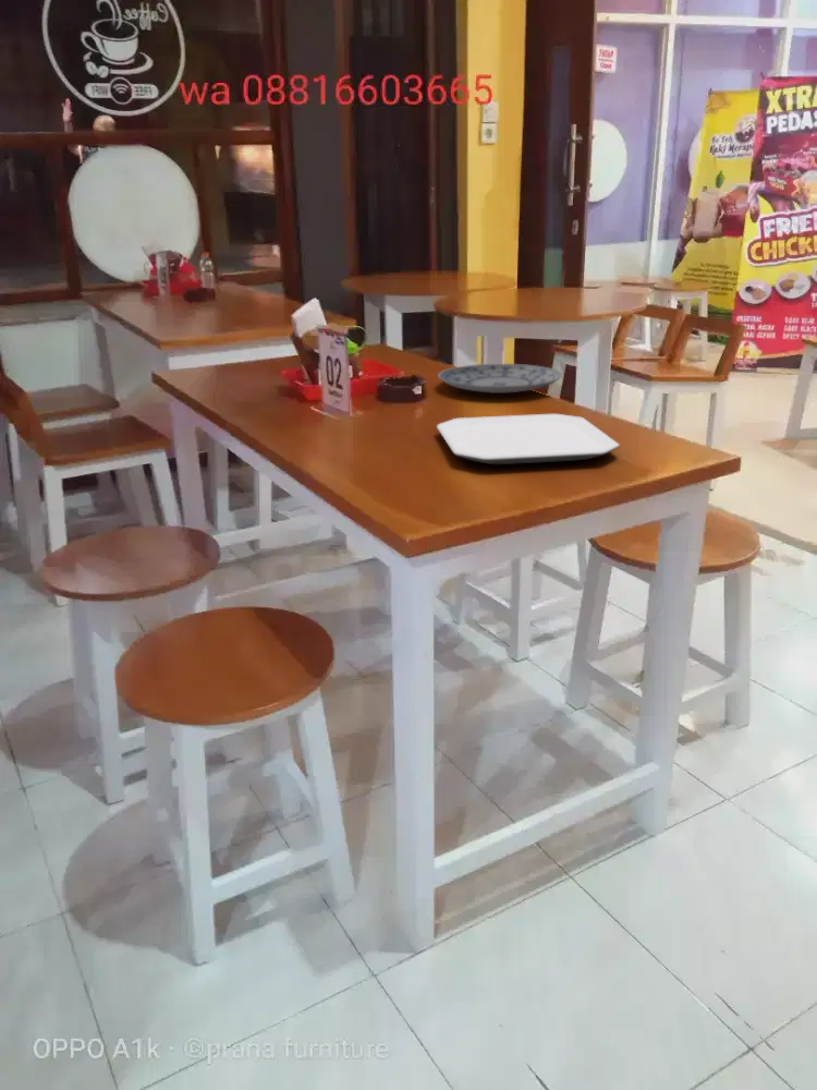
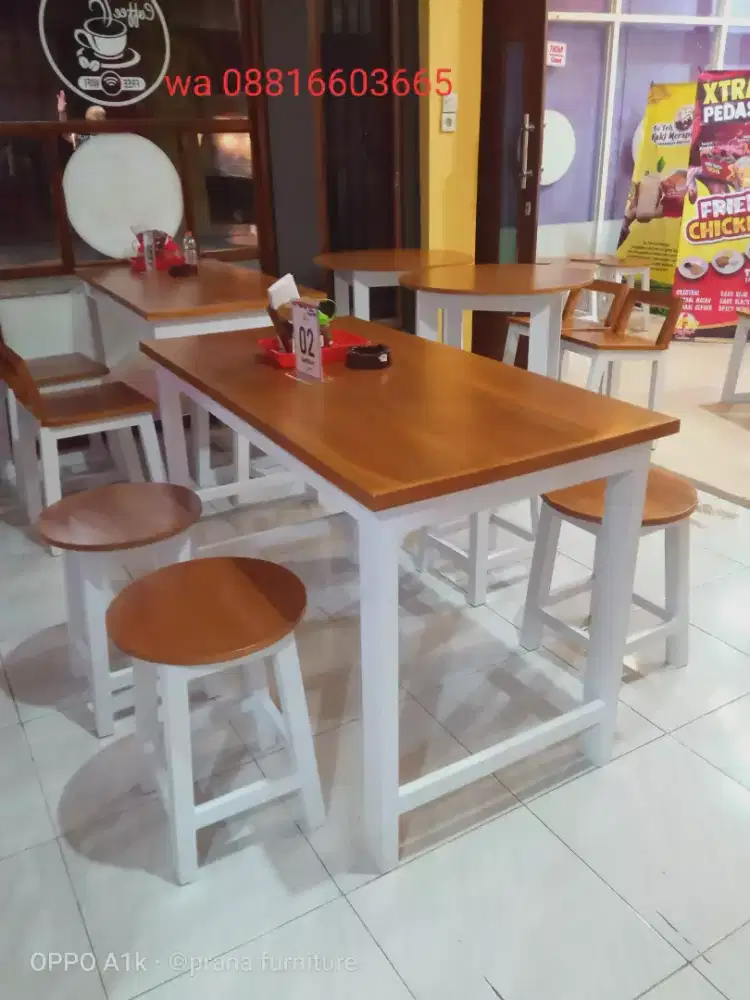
- plate [436,413,621,465]
- plate [437,363,563,395]
